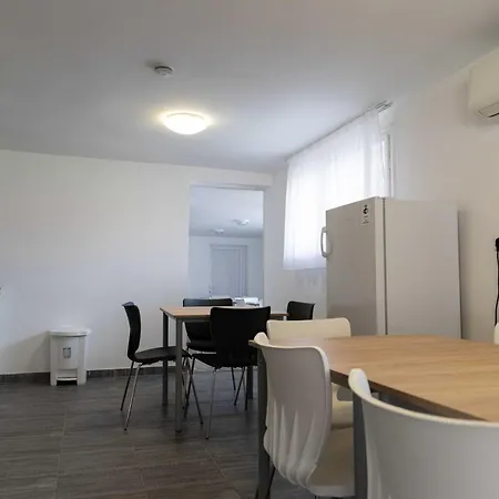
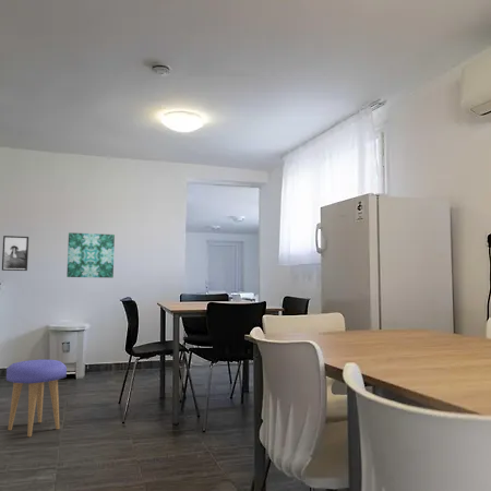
+ stool [5,358,68,438]
+ wall art [65,231,116,279]
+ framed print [1,235,29,272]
